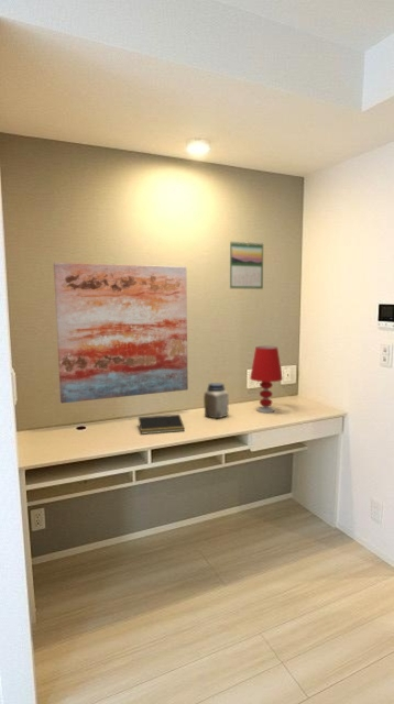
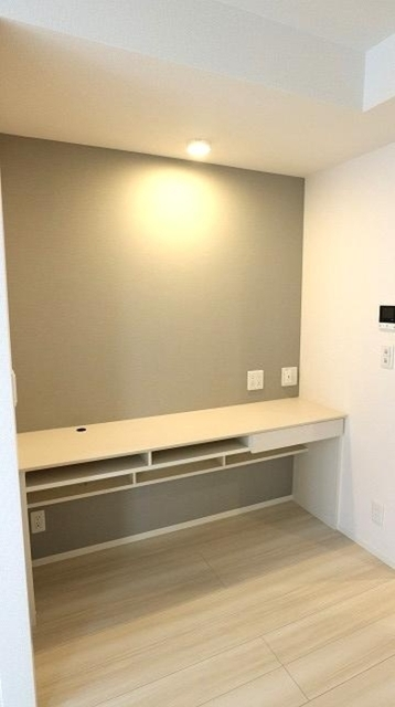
- jar [203,382,230,419]
- wall art [53,262,189,404]
- calendar [229,240,264,290]
- notepad [136,414,186,436]
- table lamp [249,345,284,414]
